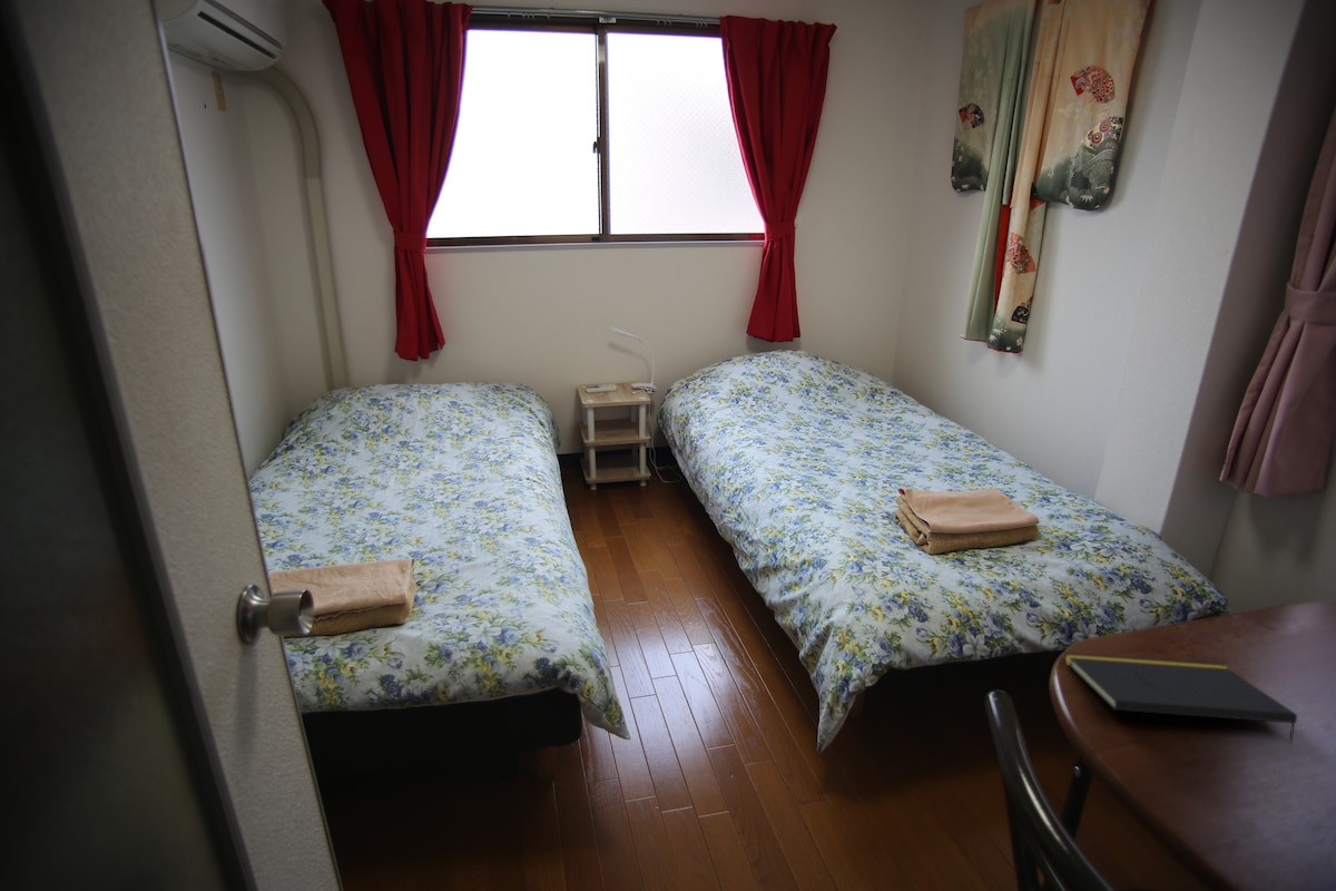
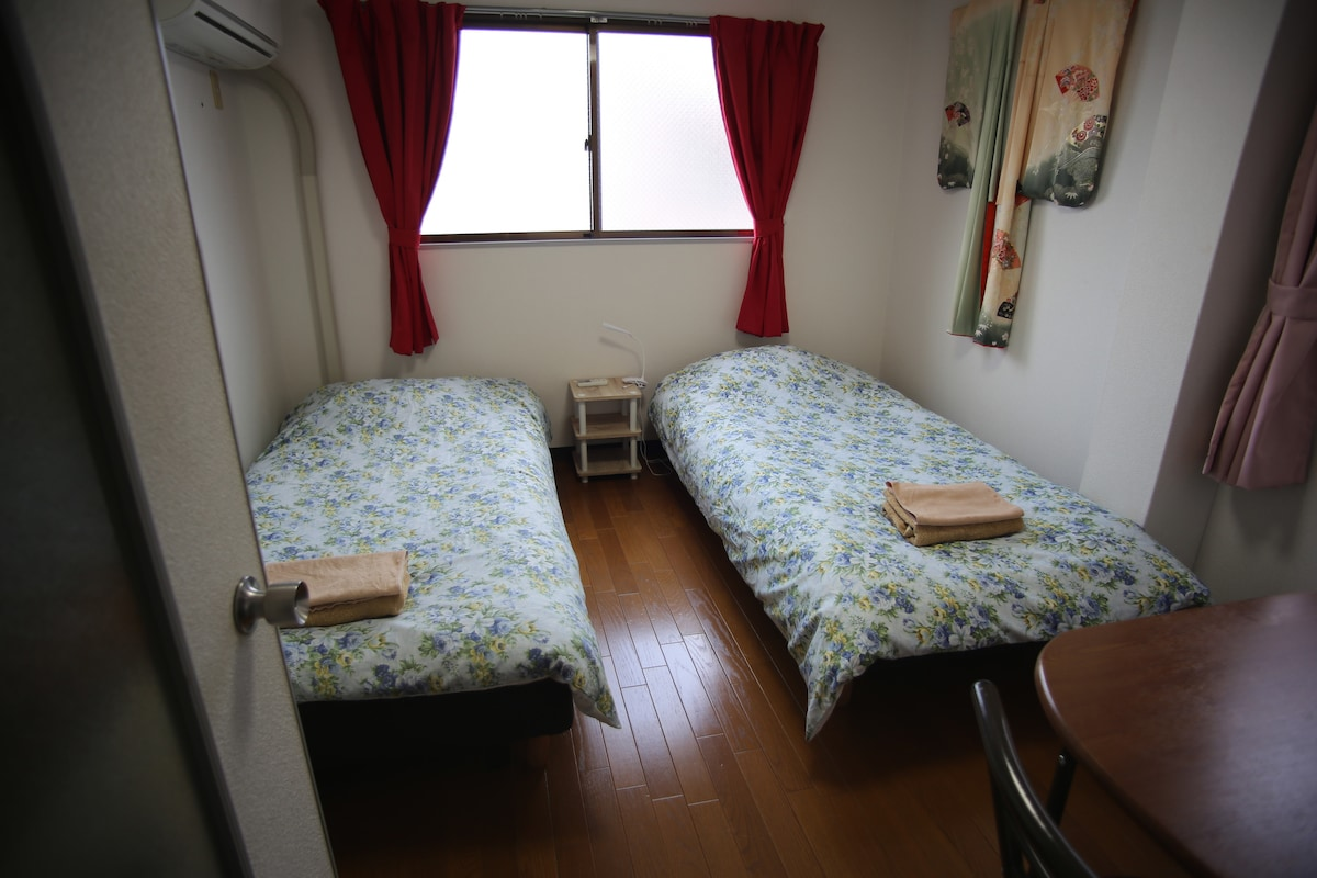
- notepad [1062,652,1298,743]
